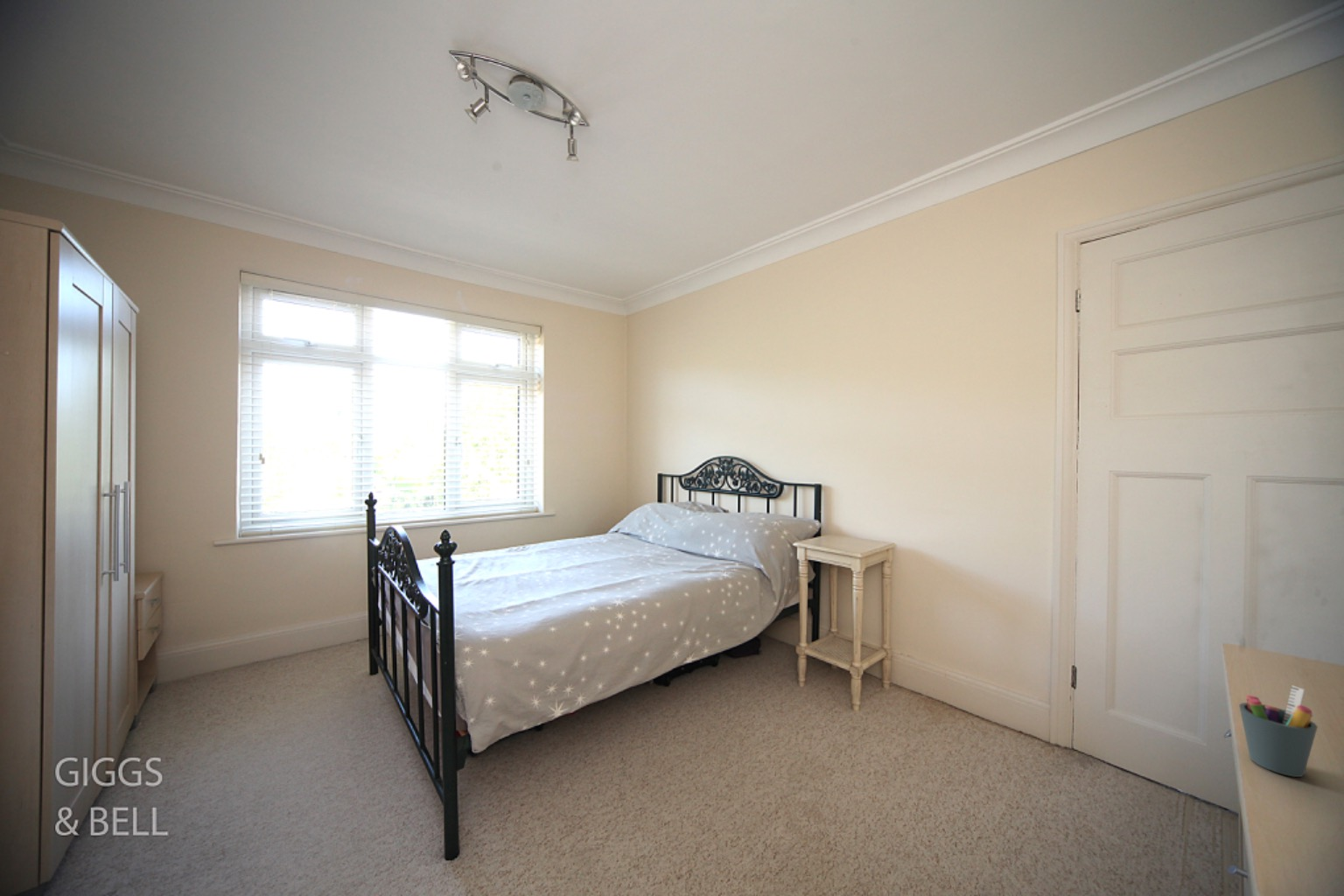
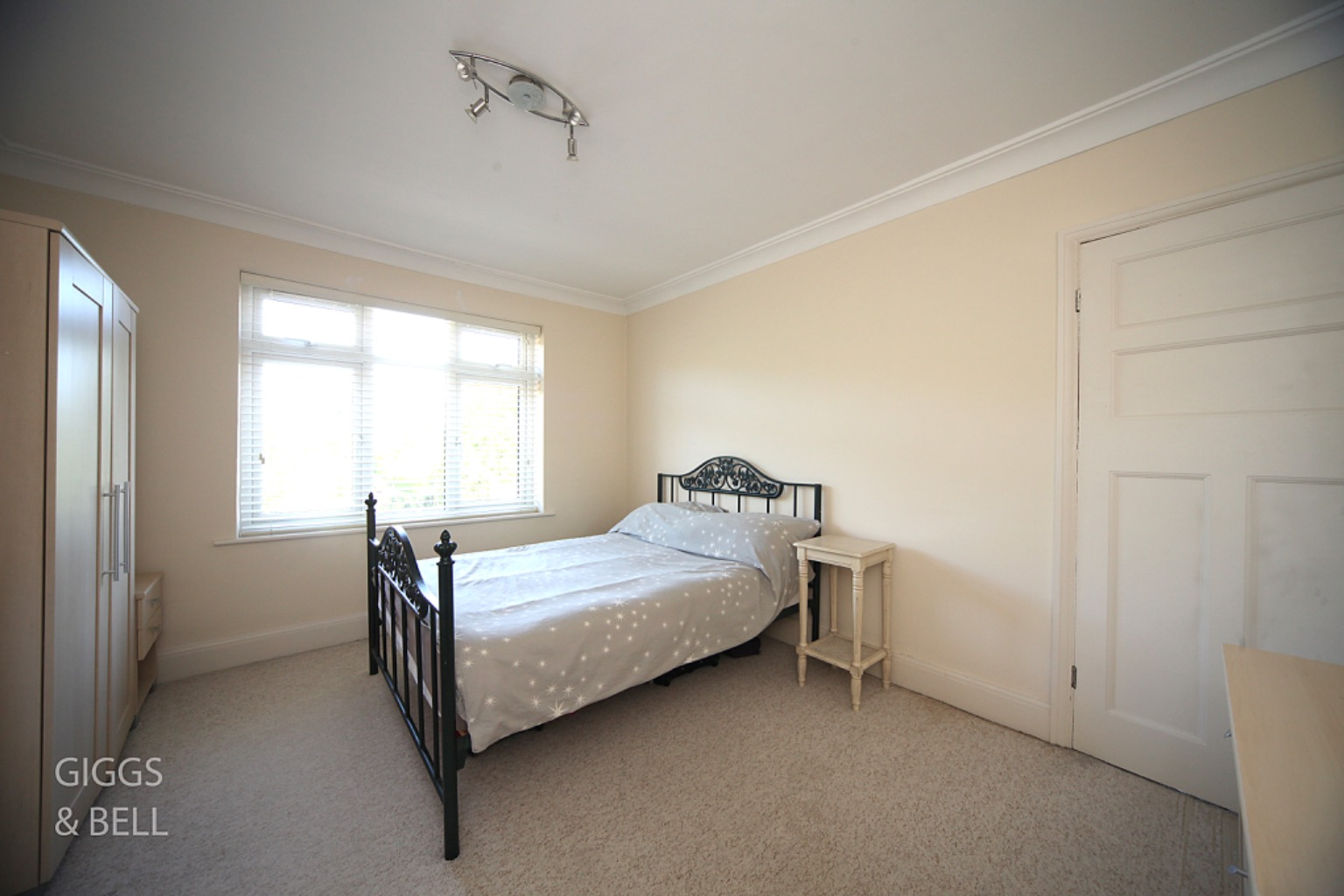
- pen holder [1238,684,1319,778]
